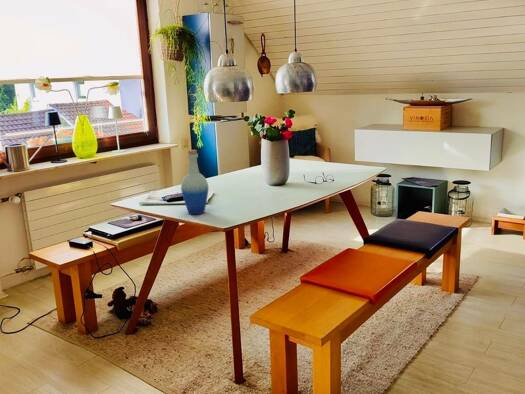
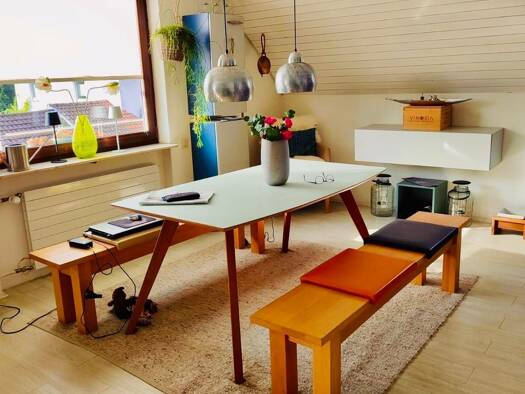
- bottle [180,149,210,215]
